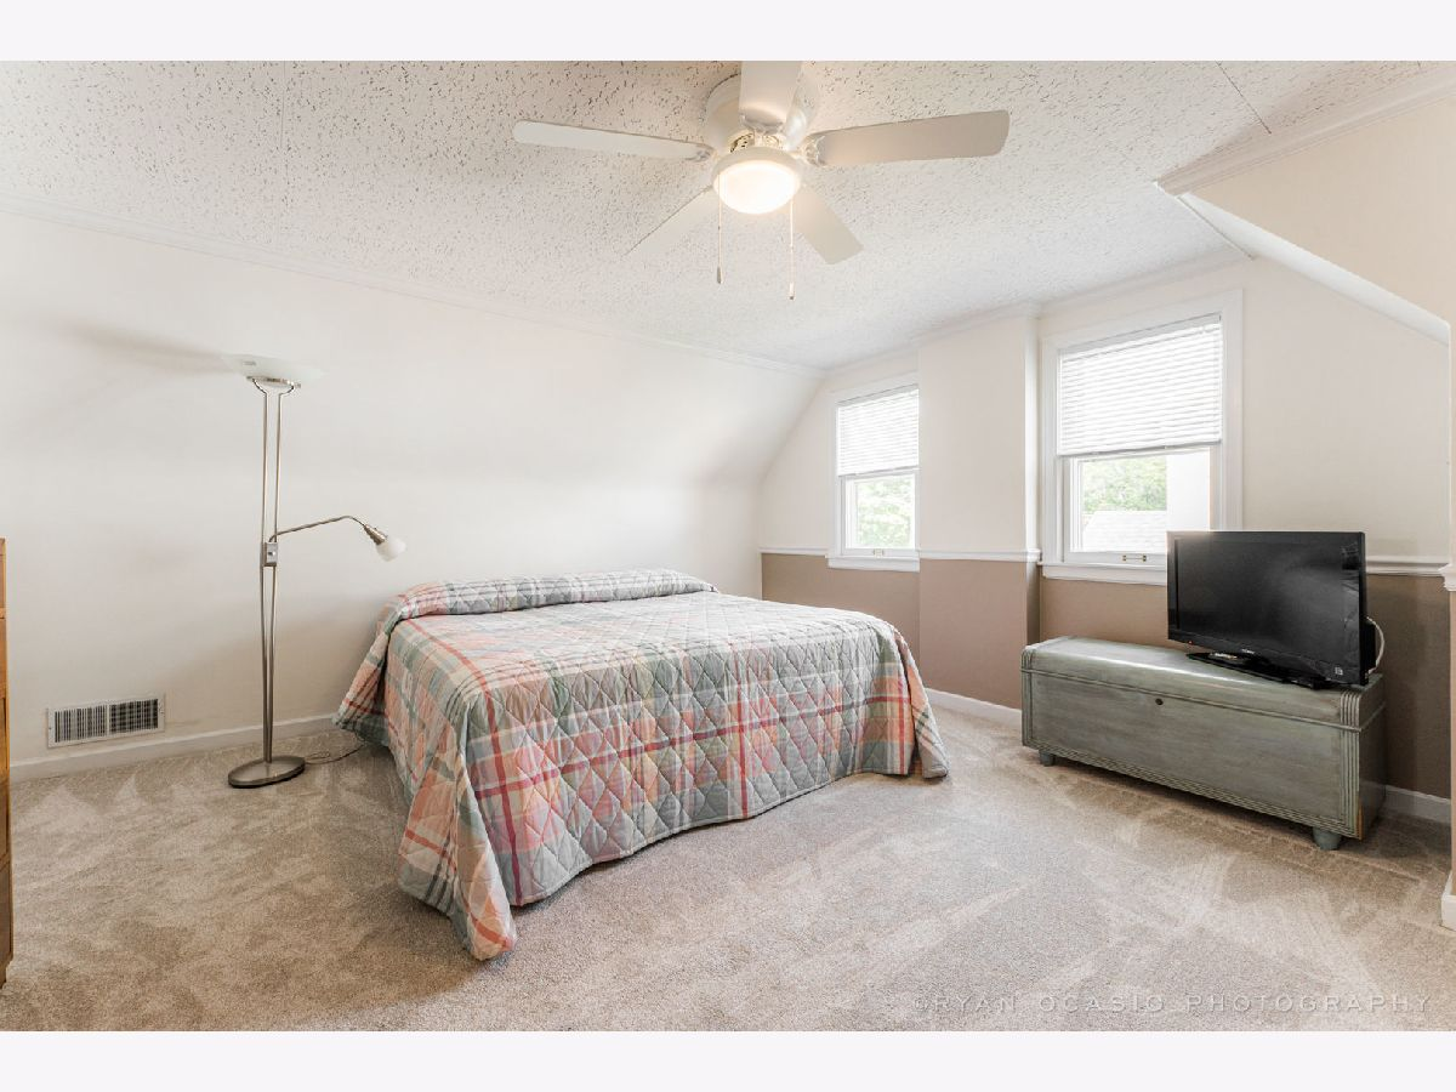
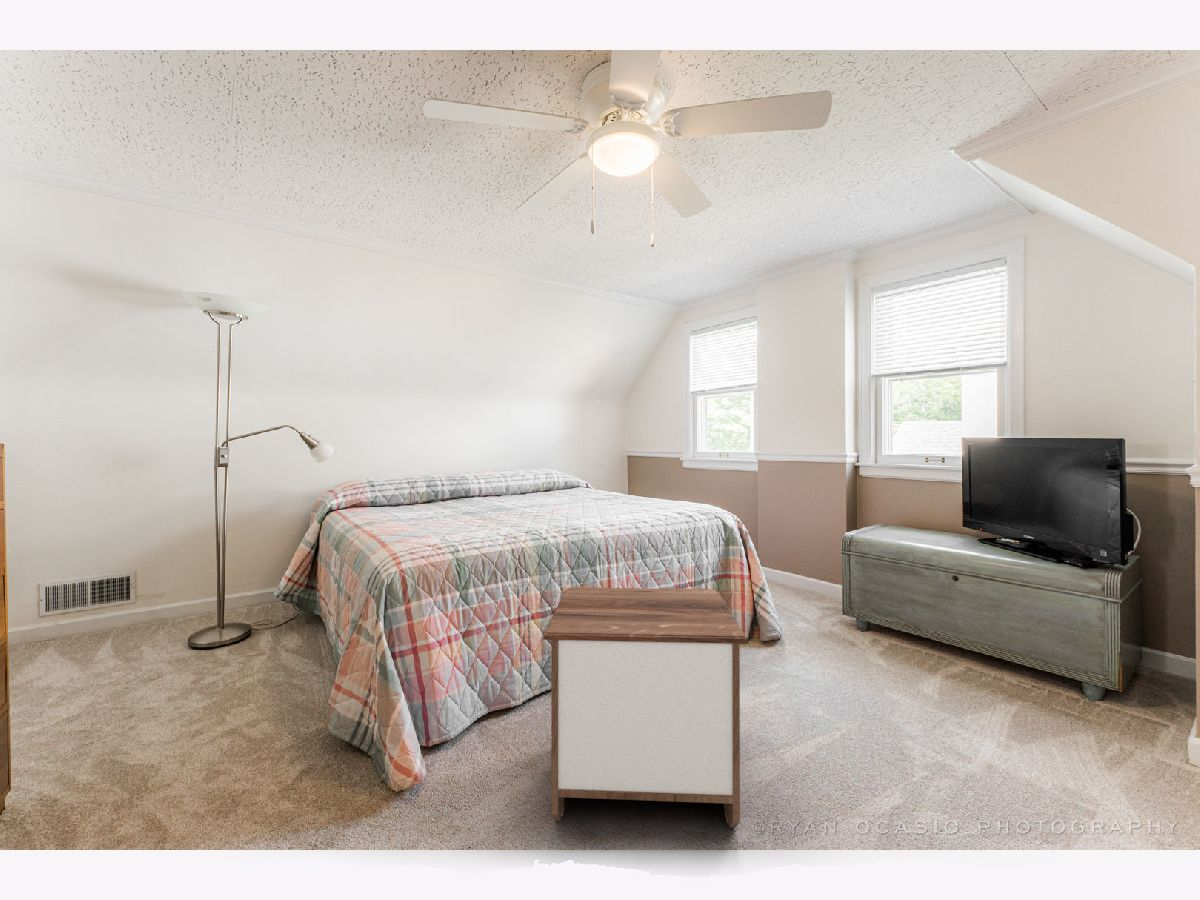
+ nightstand [542,586,749,829]
